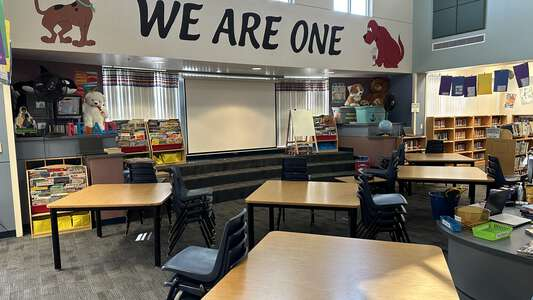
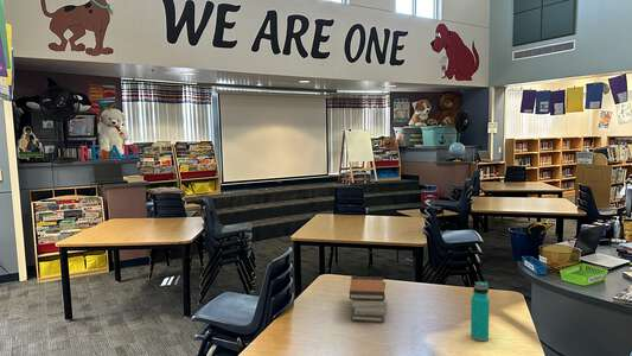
+ water bottle [470,281,491,342]
+ book stack [349,275,389,323]
